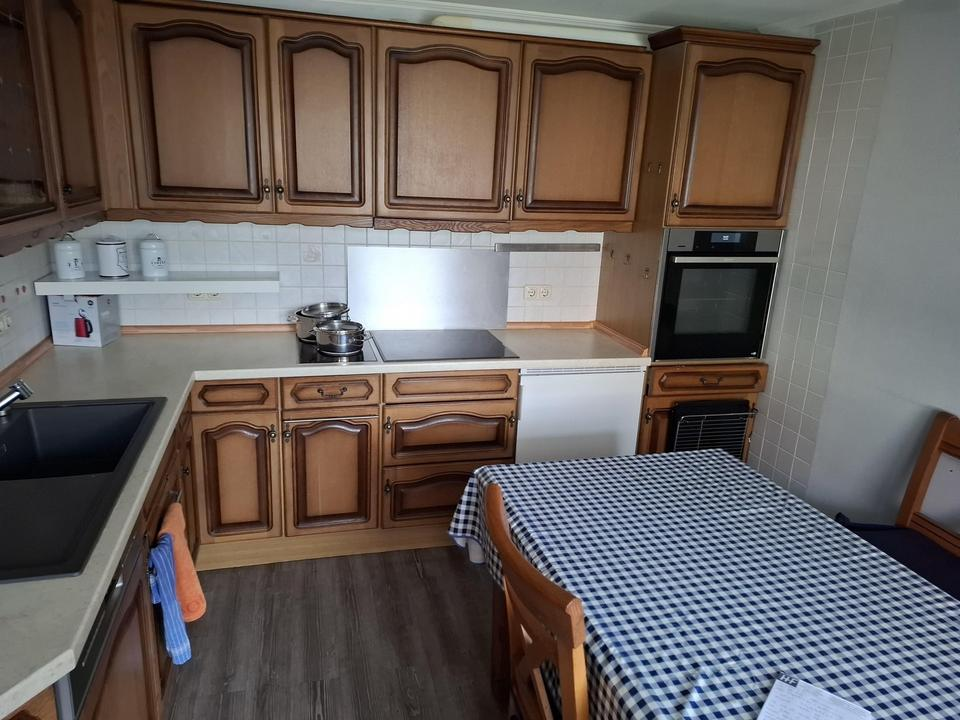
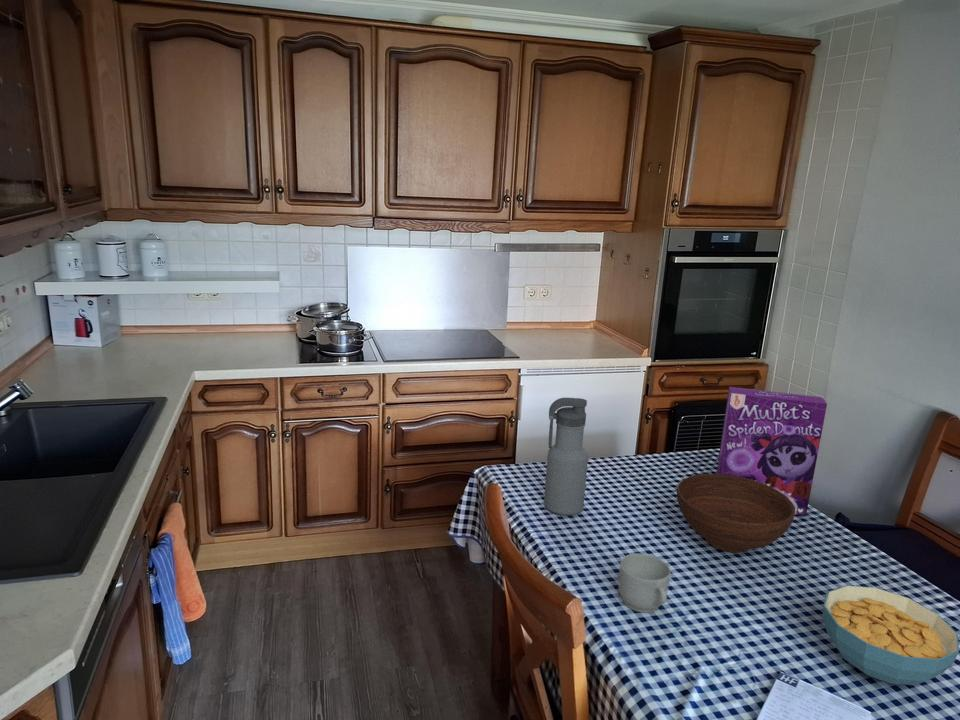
+ water bottle [543,397,589,516]
+ mug [617,552,672,614]
+ cereal bowl [822,584,960,686]
+ bowl [676,473,796,554]
+ cereal box [715,386,828,517]
